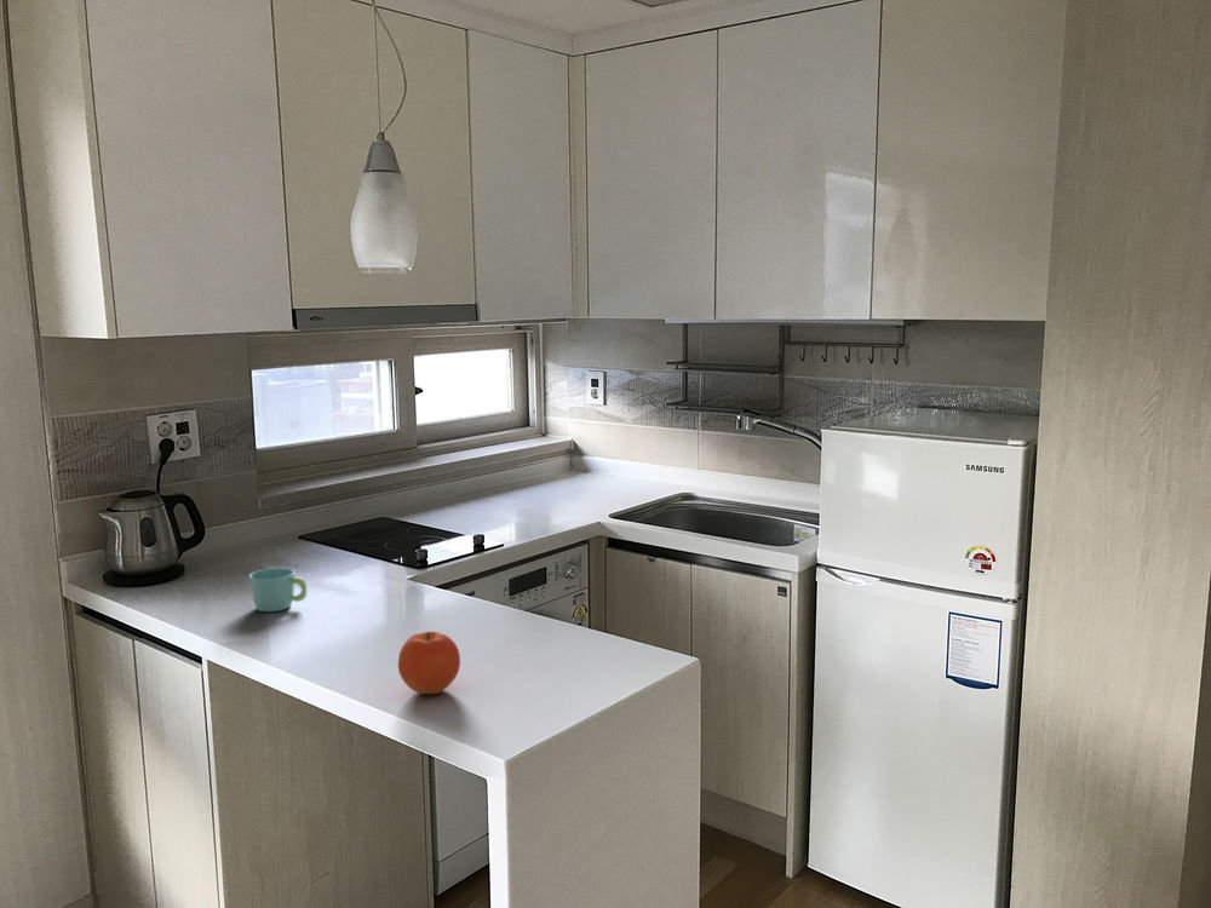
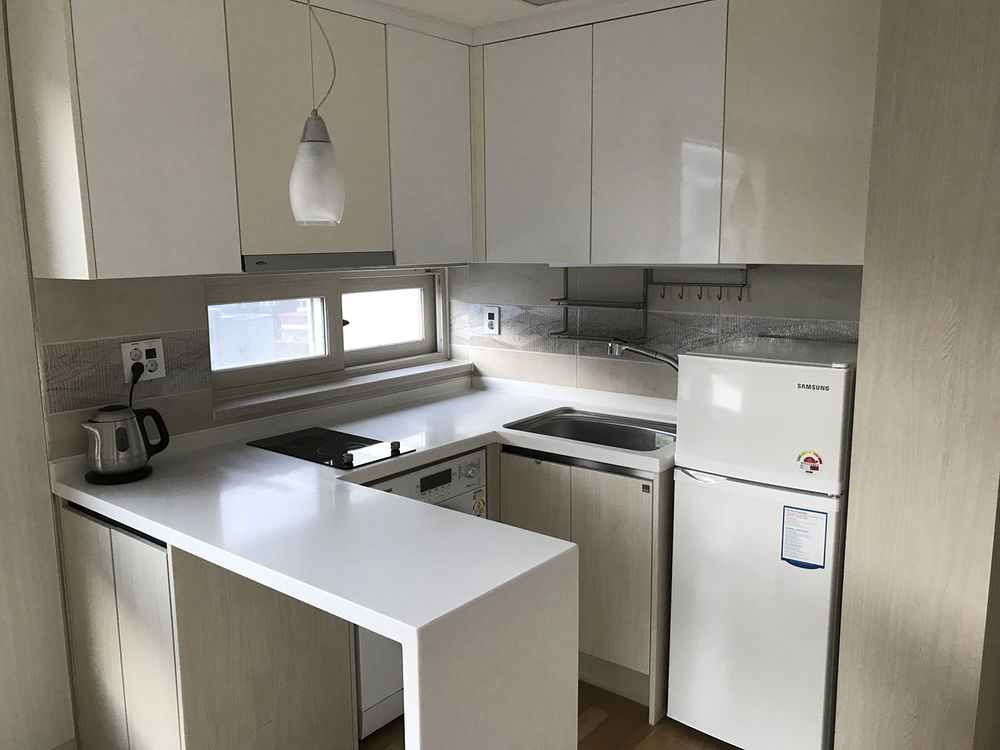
- fruit [397,630,461,695]
- mug [248,567,308,613]
